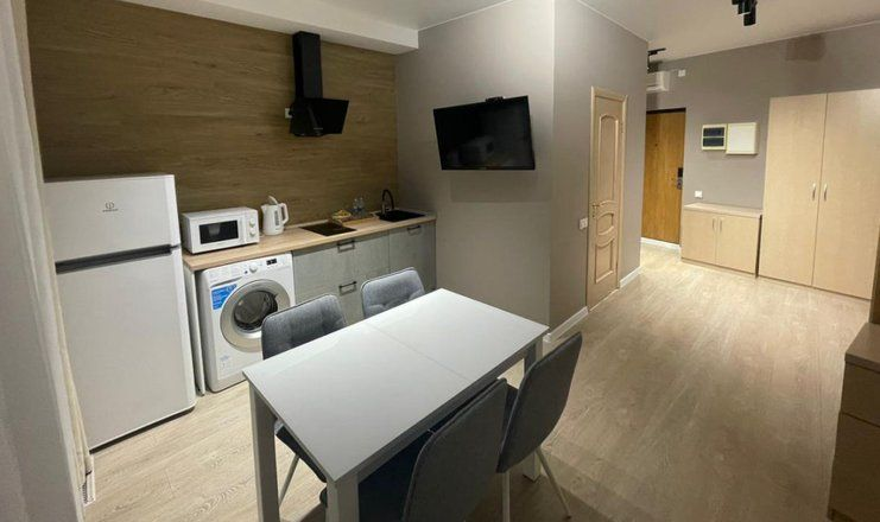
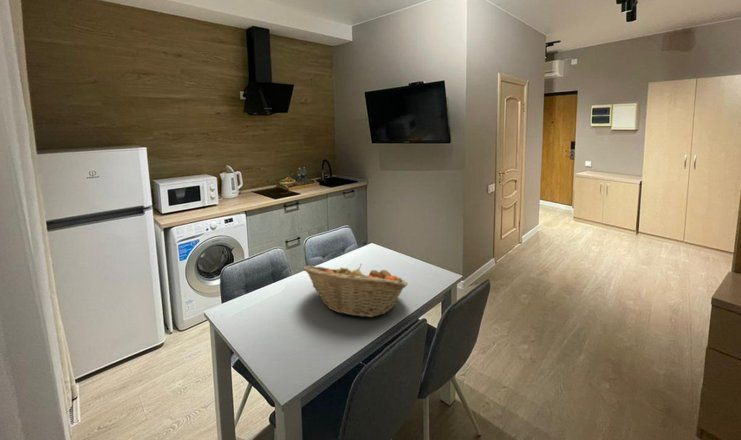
+ fruit basket [302,264,409,318]
